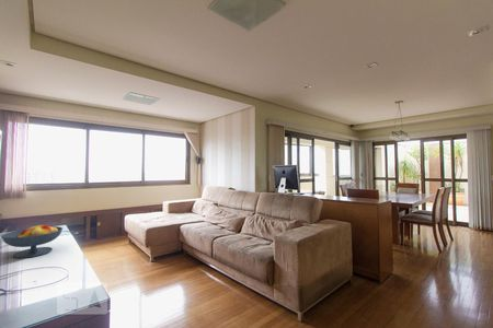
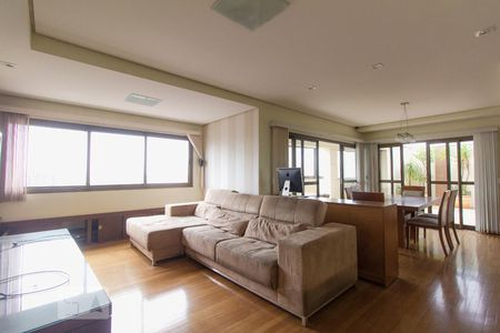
- fruit bowl [0,224,64,259]
